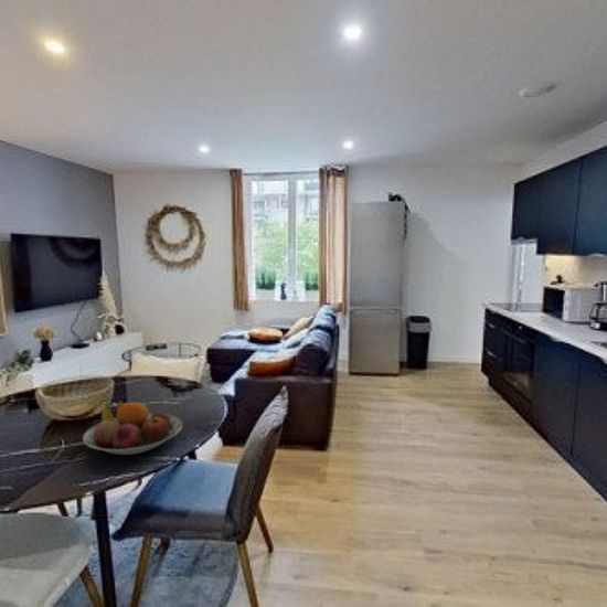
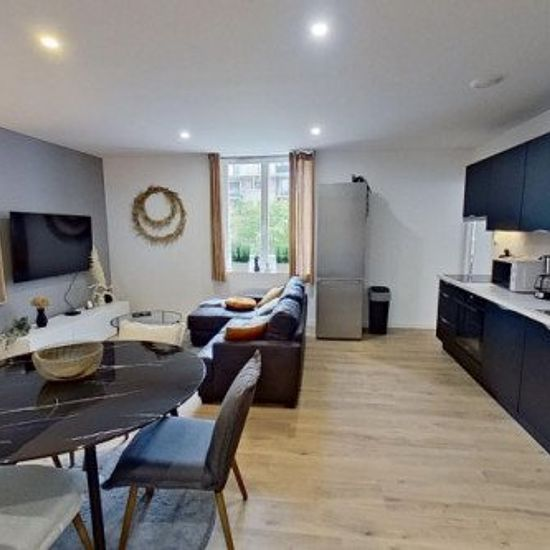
- fruit bowl [82,400,183,456]
